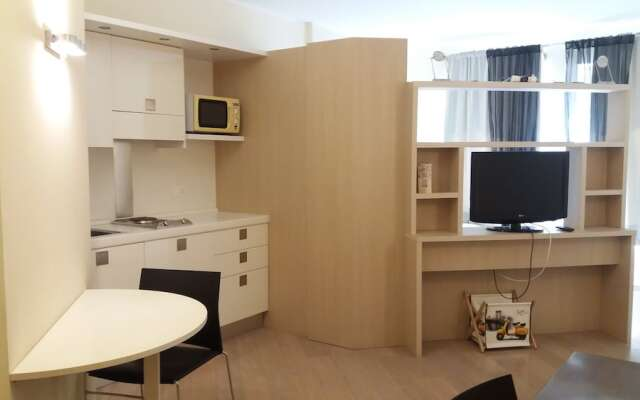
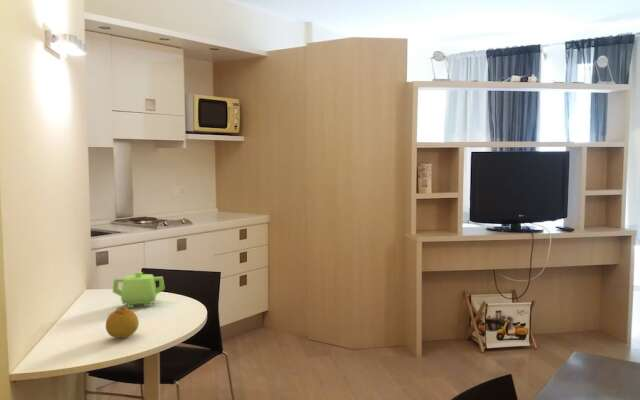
+ fruit [105,306,140,339]
+ teapot [112,271,166,309]
